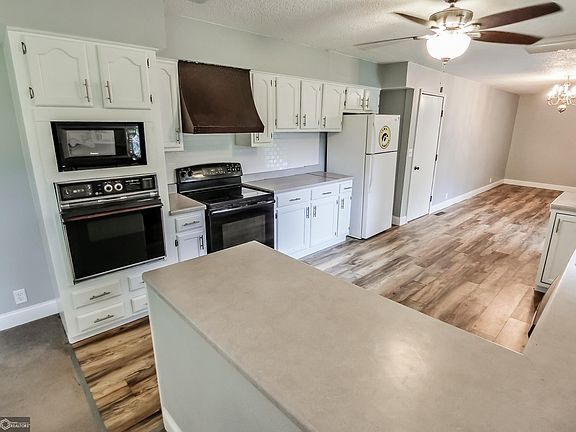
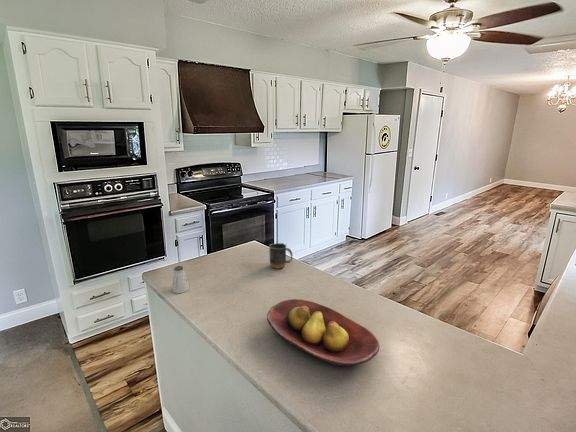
+ fruit bowl [266,298,380,367]
+ saltshaker [171,265,190,294]
+ mug [268,242,293,270]
